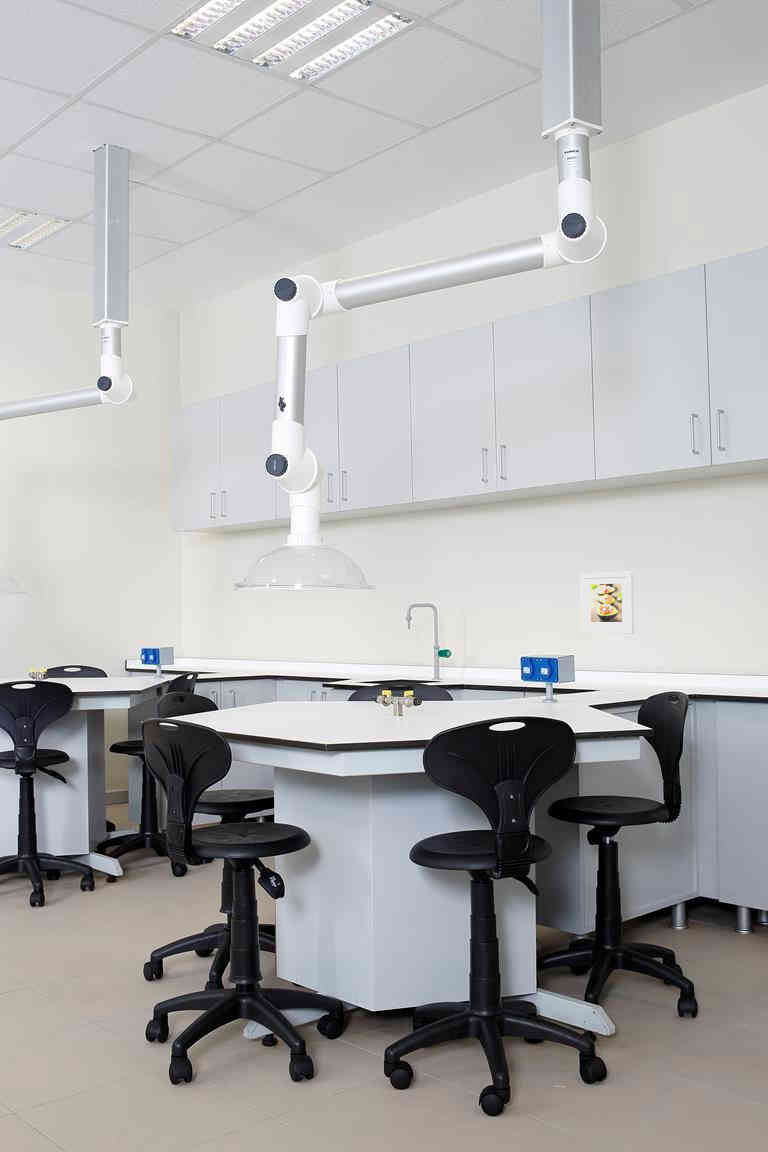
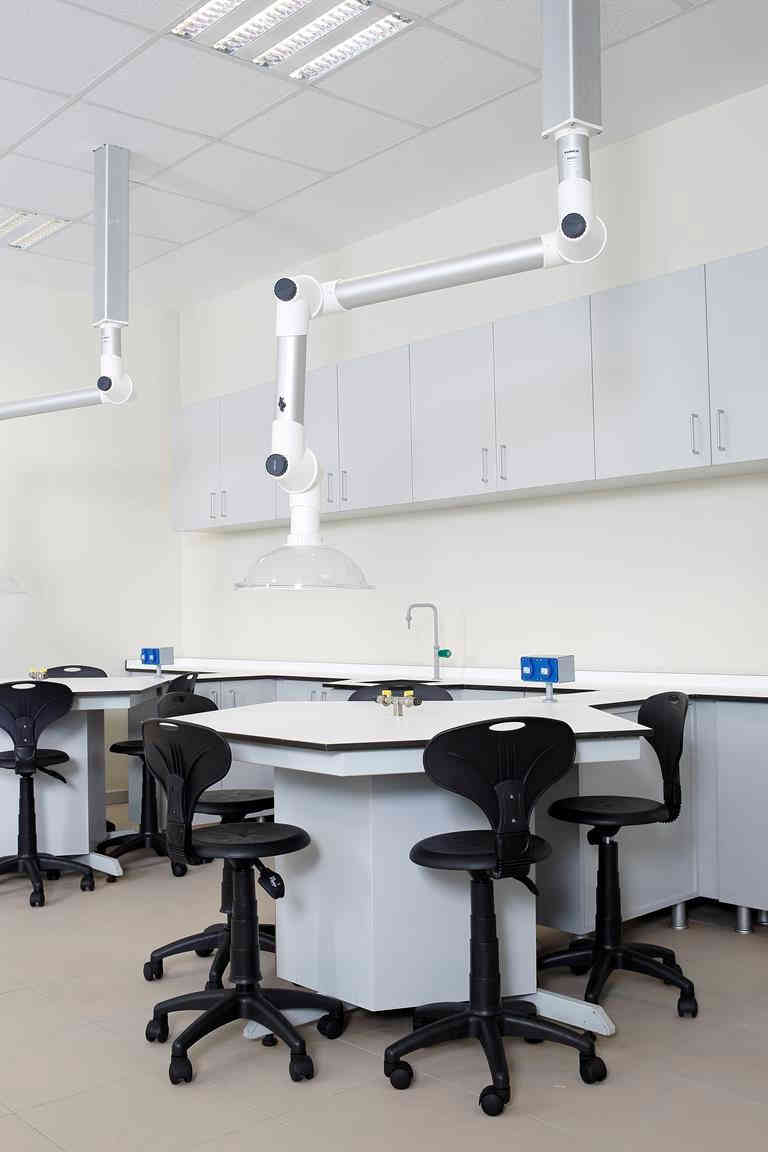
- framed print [579,570,635,635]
